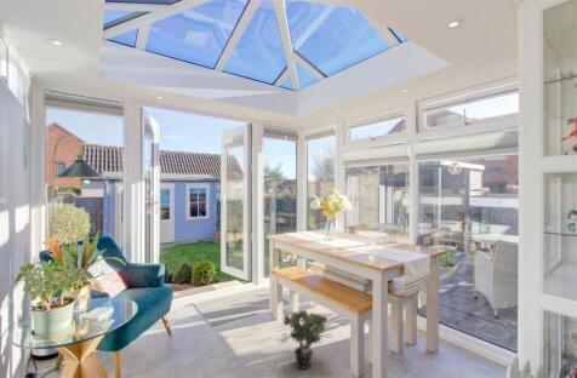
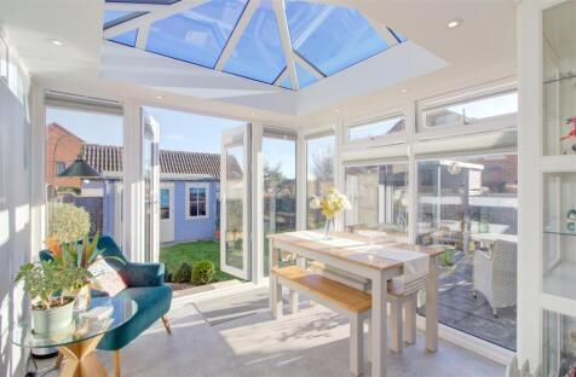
- potted plant [281,309,329,371]
